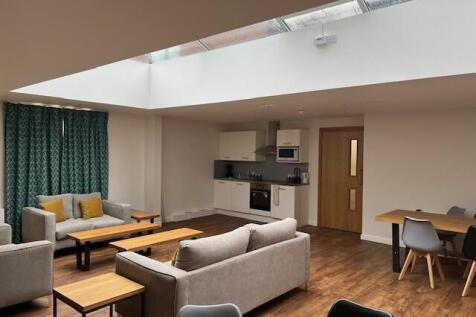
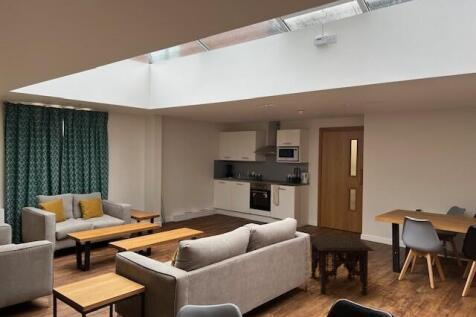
+ side table [308,235,376,295]
